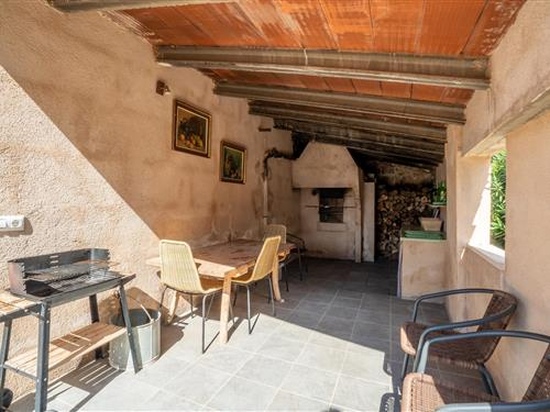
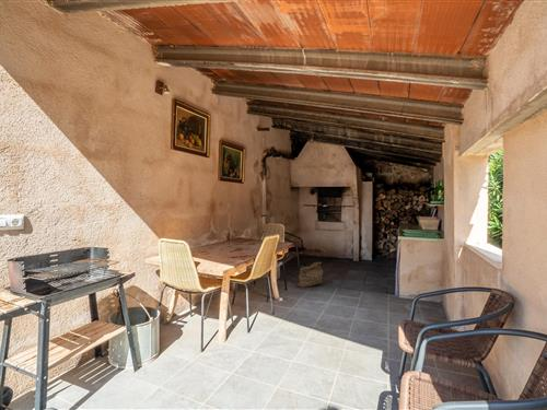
+ bag [295,261,324,289]
